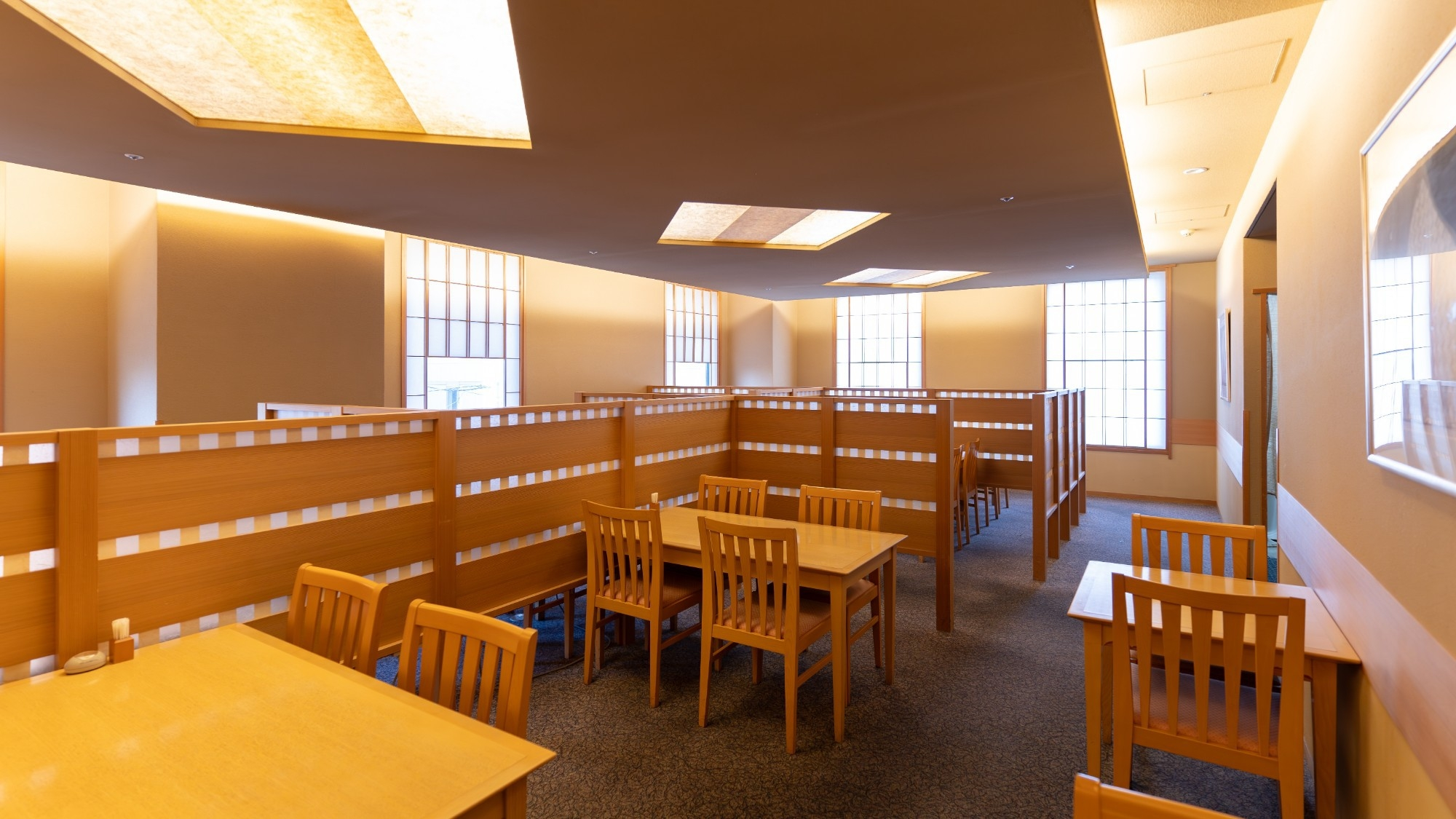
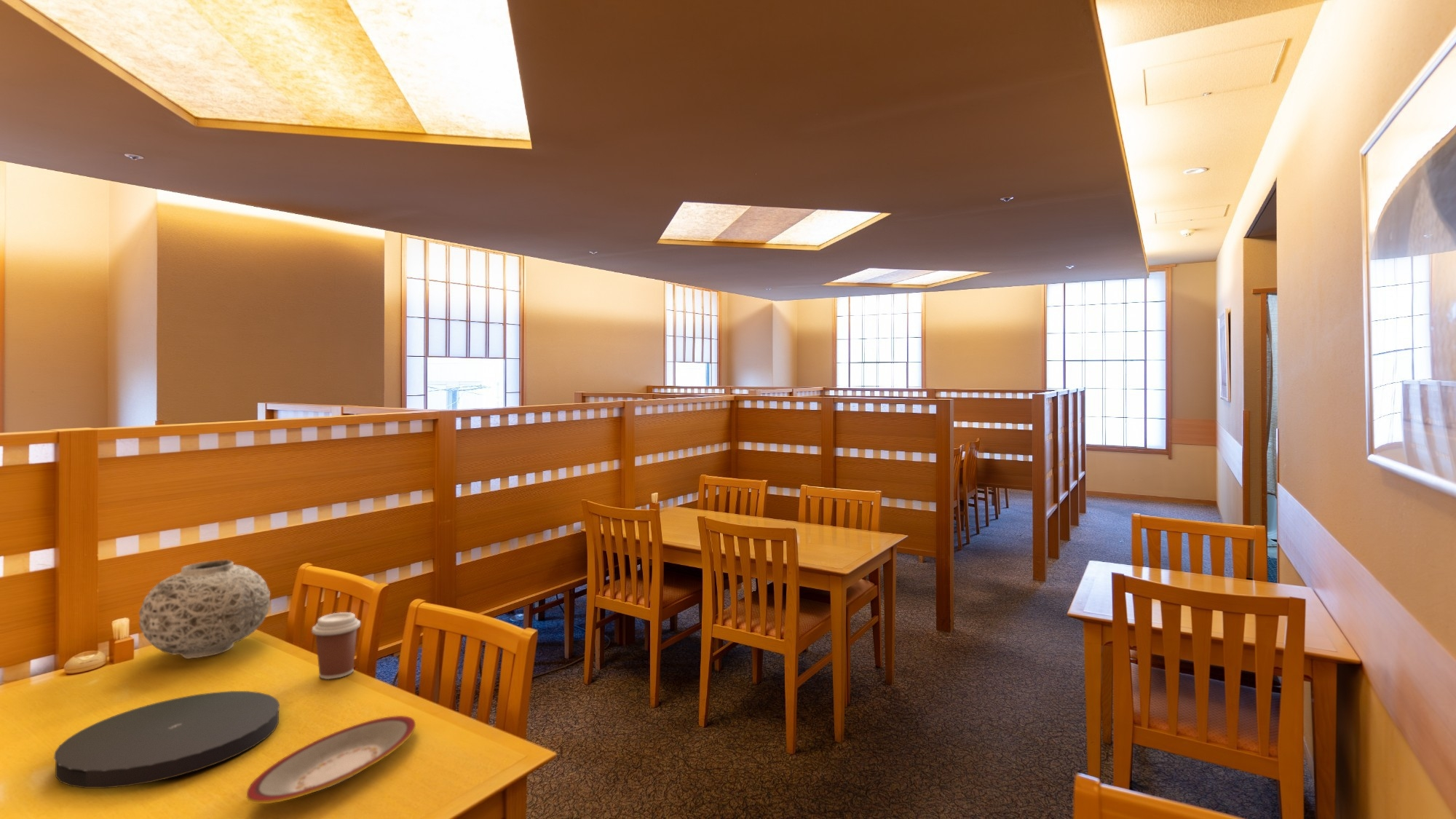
+ plate [53,690,280,789]
+ vase [138,559,271,660]
+ plate [246,715,416,804]
+ coffee cup [311,612,361,680]
